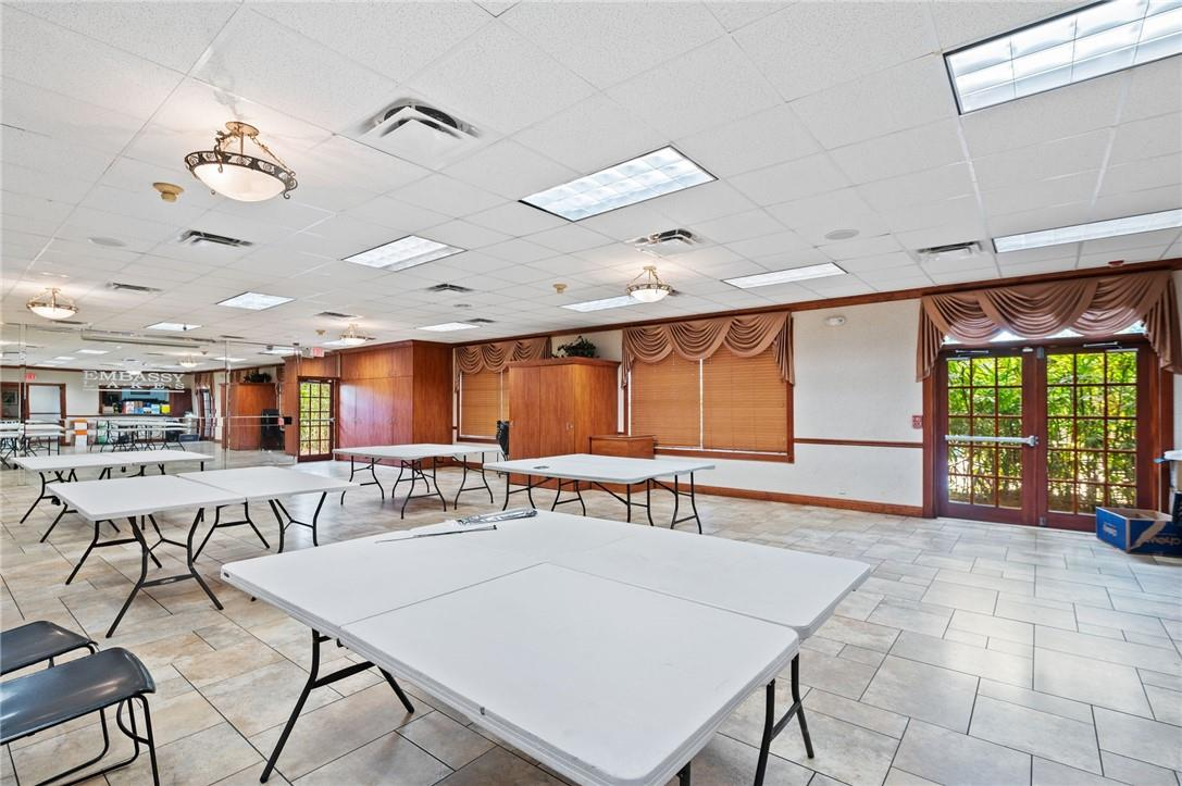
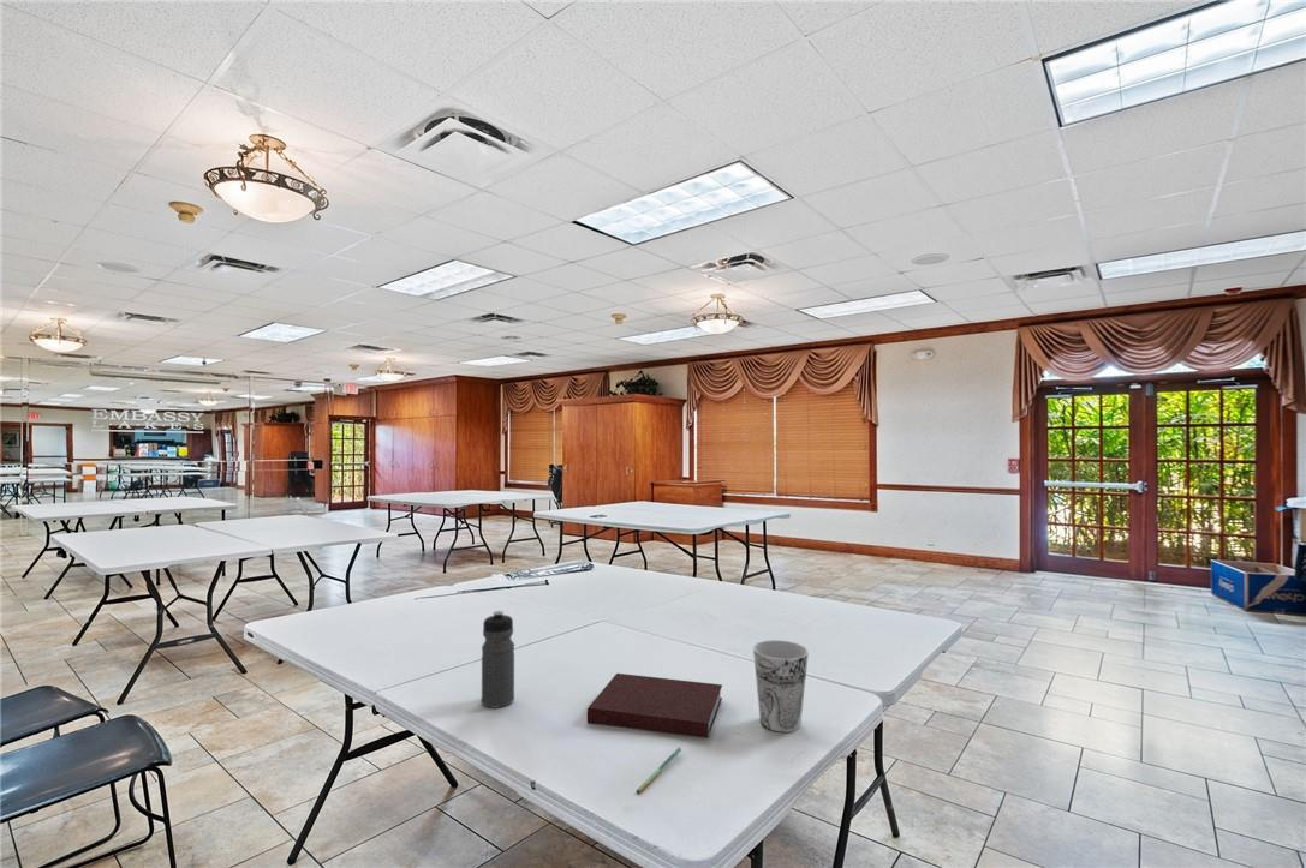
+ pen [636,747,682,795]
+ water bottle [481,610,515,710]
+ notebook [586,672,723,738]
+ cup [752,639,810,734]
